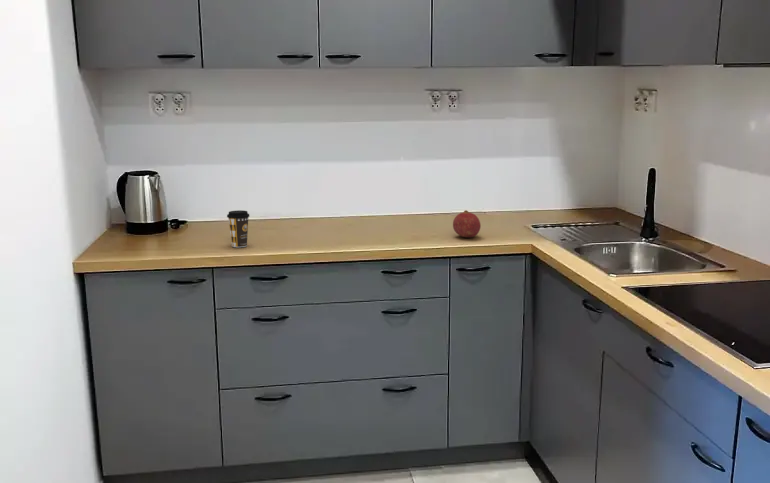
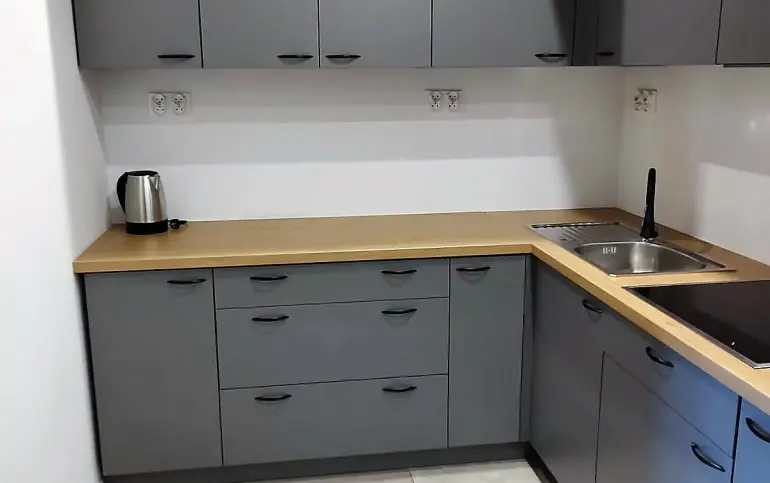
- fruit [452,209,482,239]
- coffee cup [226,209,250,248]
